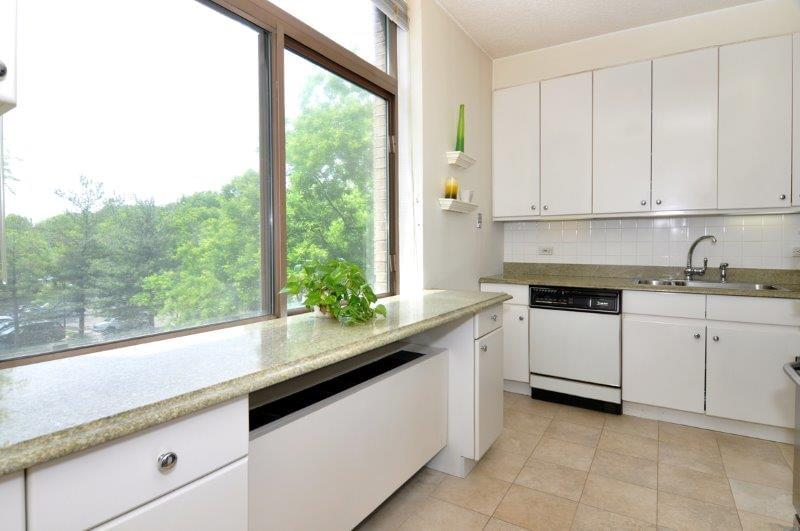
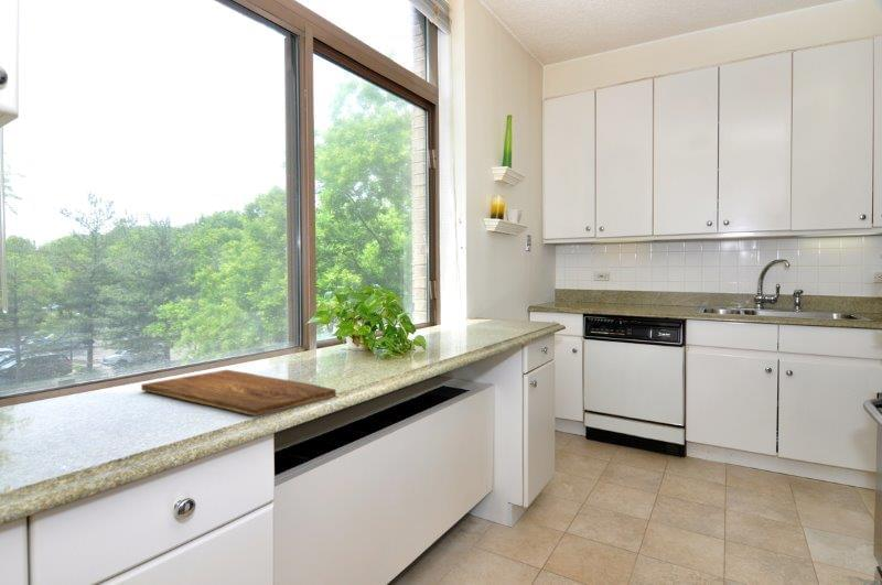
+ cutting board [140,369,337,416]
